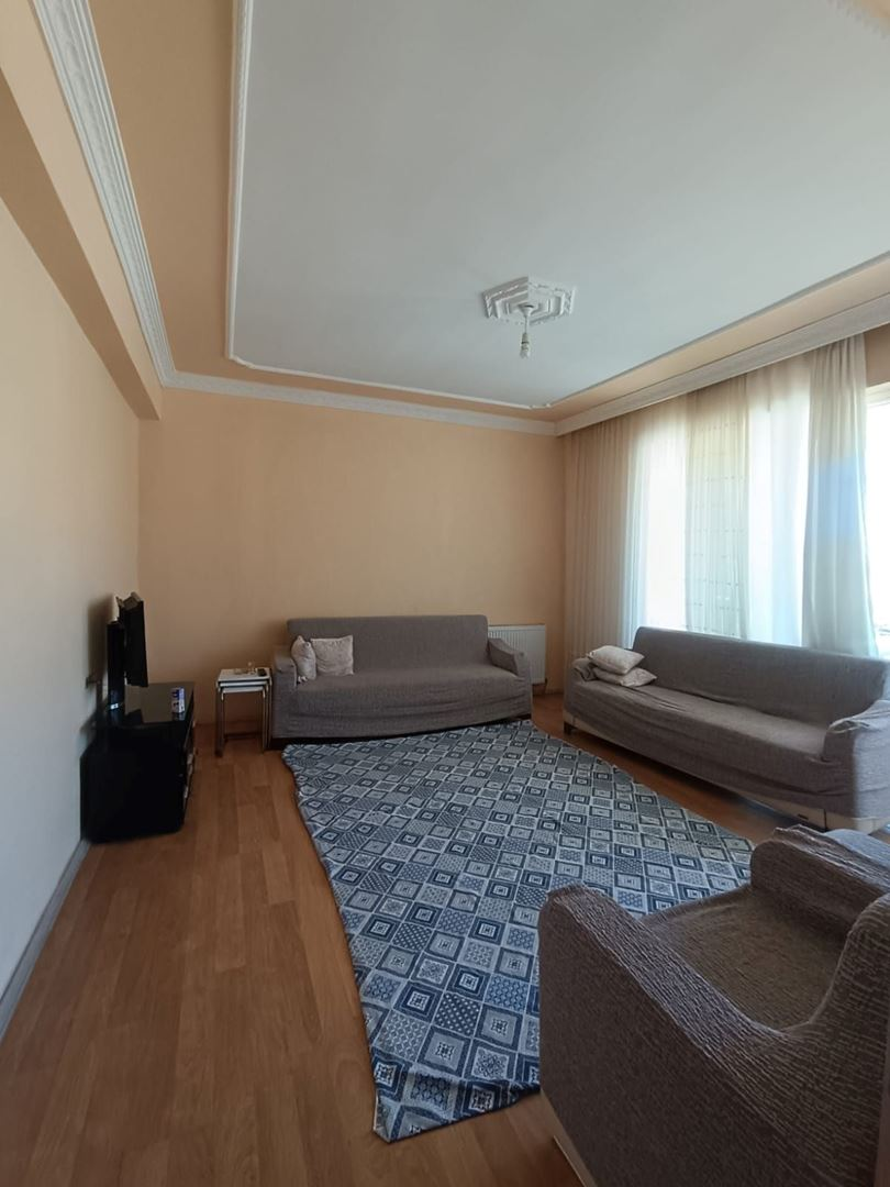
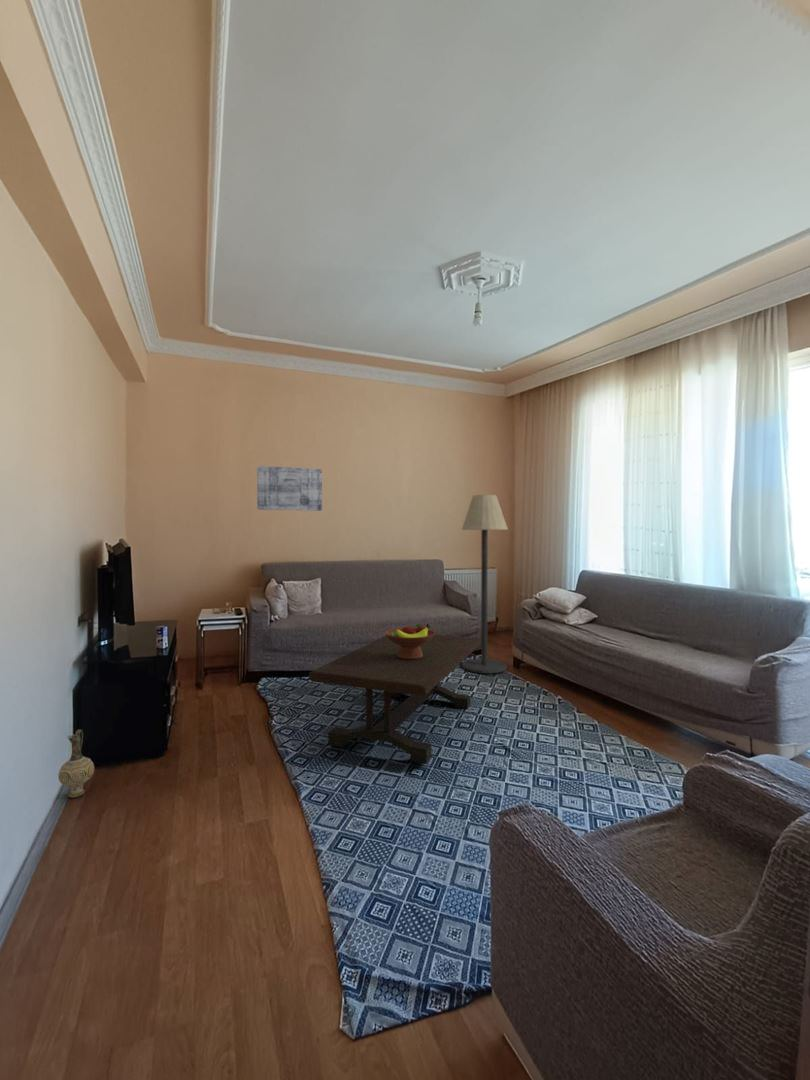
+ wall art [256,465,323,512]
+ coffee table [308,634,481,764]
+ floor lamp [461,494,509,674]
+ ceramic jug [57,728,95,799]
+ fruit bowl [383,623,437,660]
